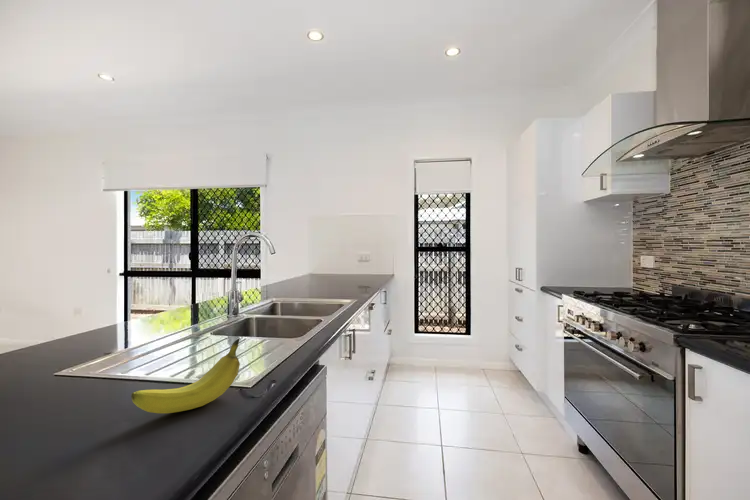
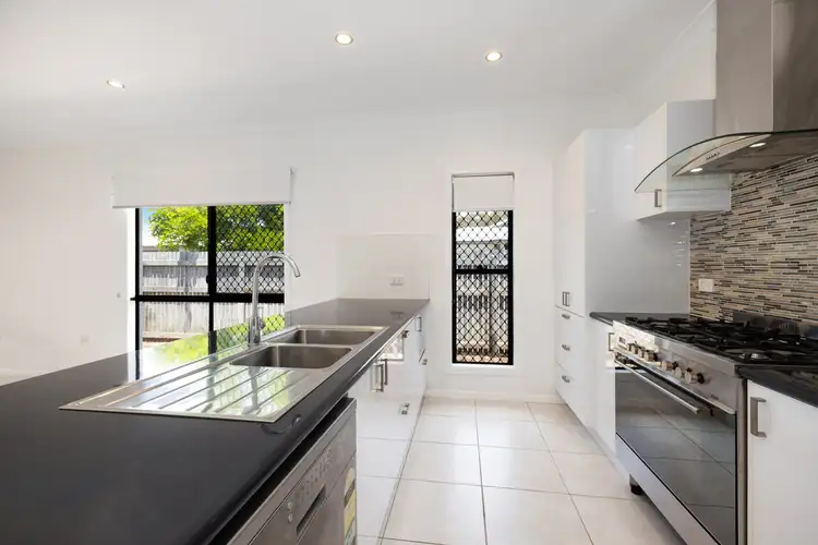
- fruit [130,337,241,414]
